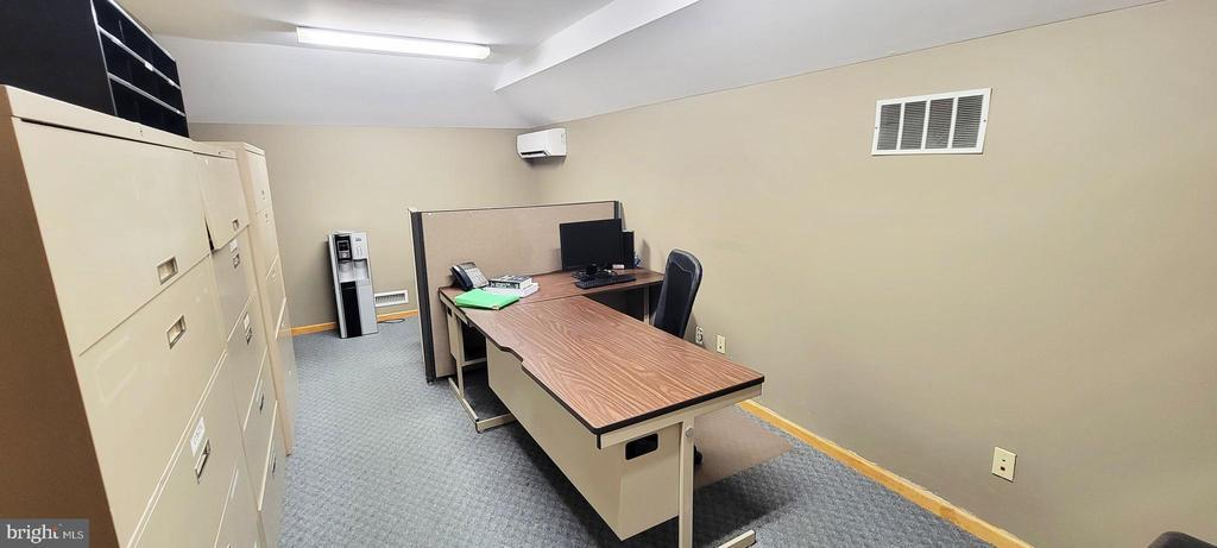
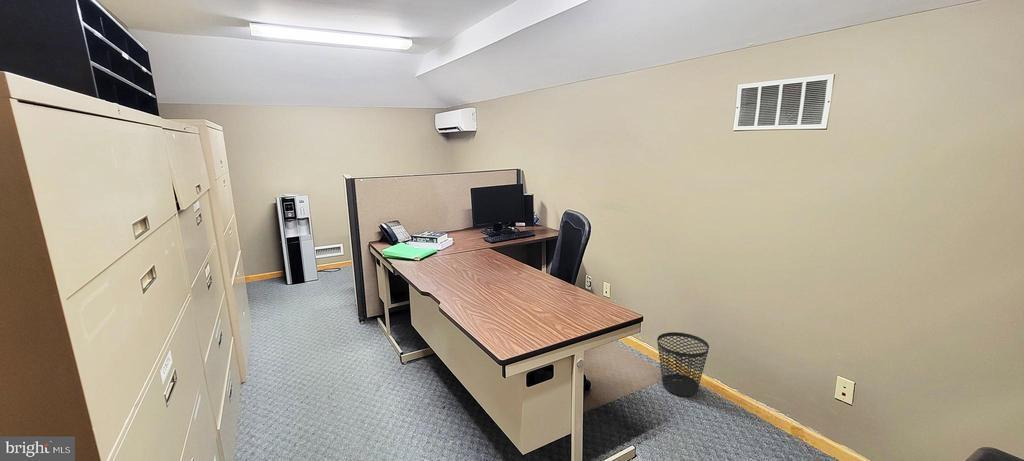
+ wastebasket [656,331,710,397]
